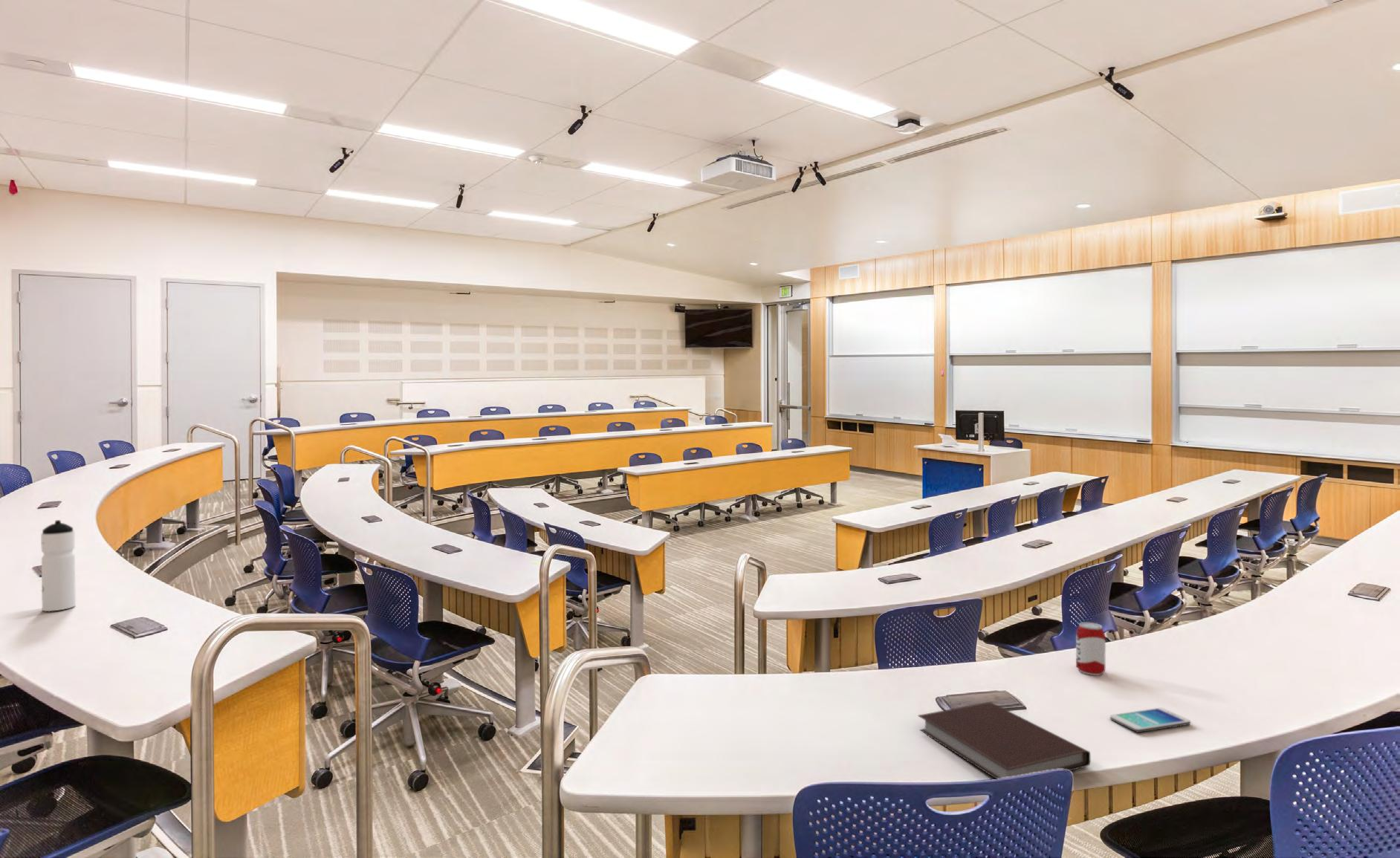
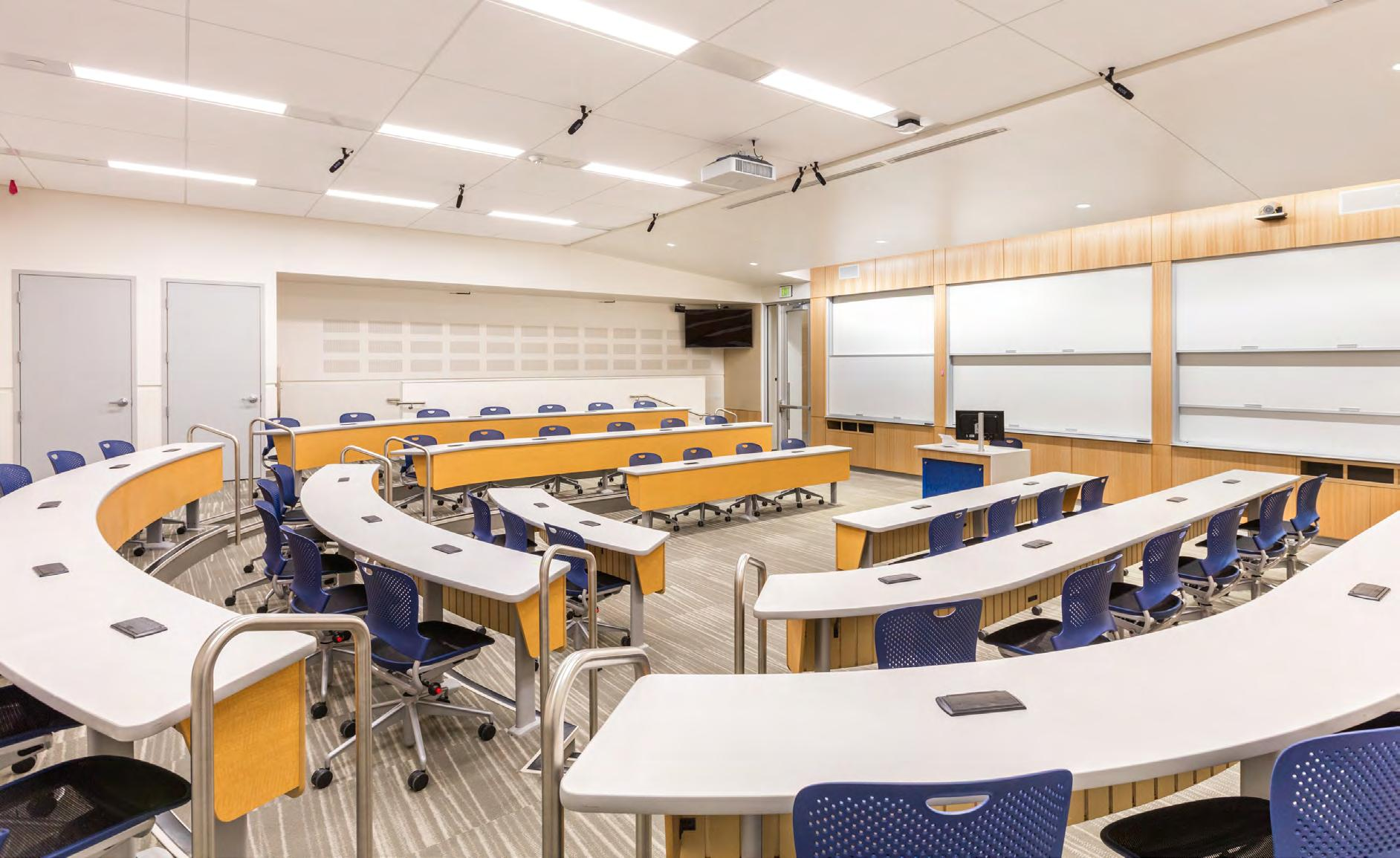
- water bottle [40,519,77,612]
- smartphone [1109,707,1191,733]
- beverage can [1075,622,1106,676]
- notebook [917,701,1091,780]
